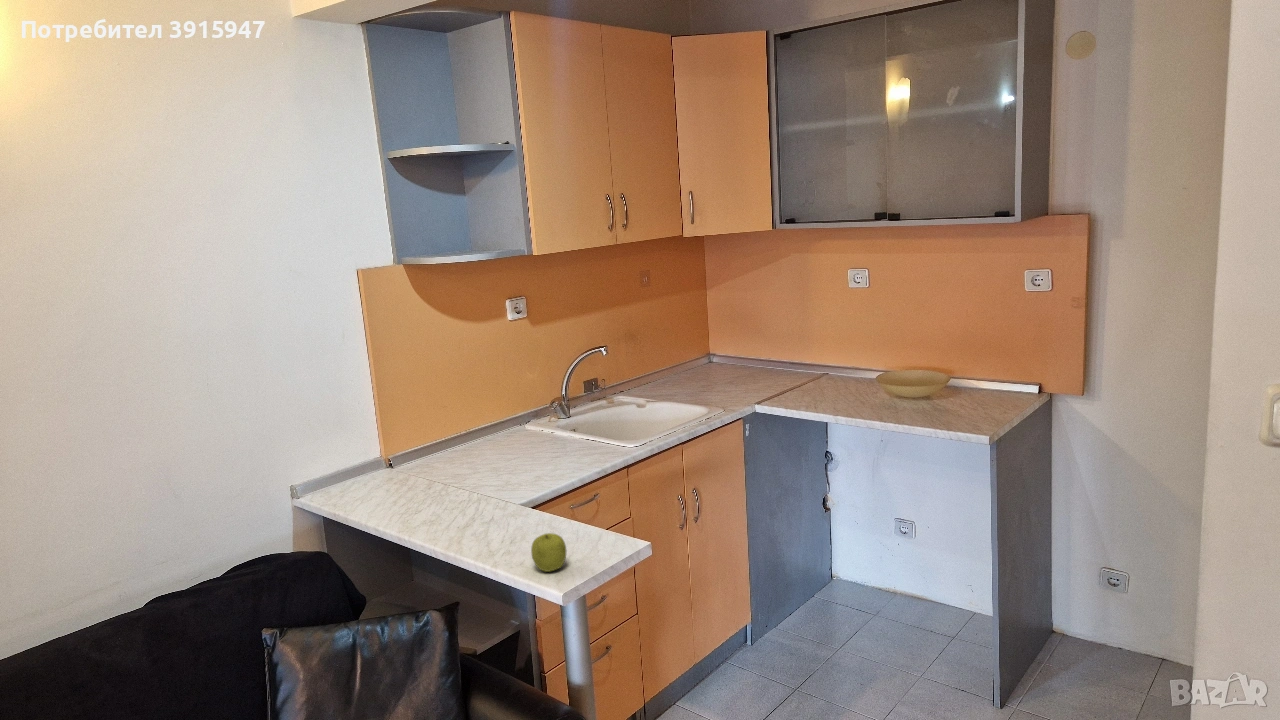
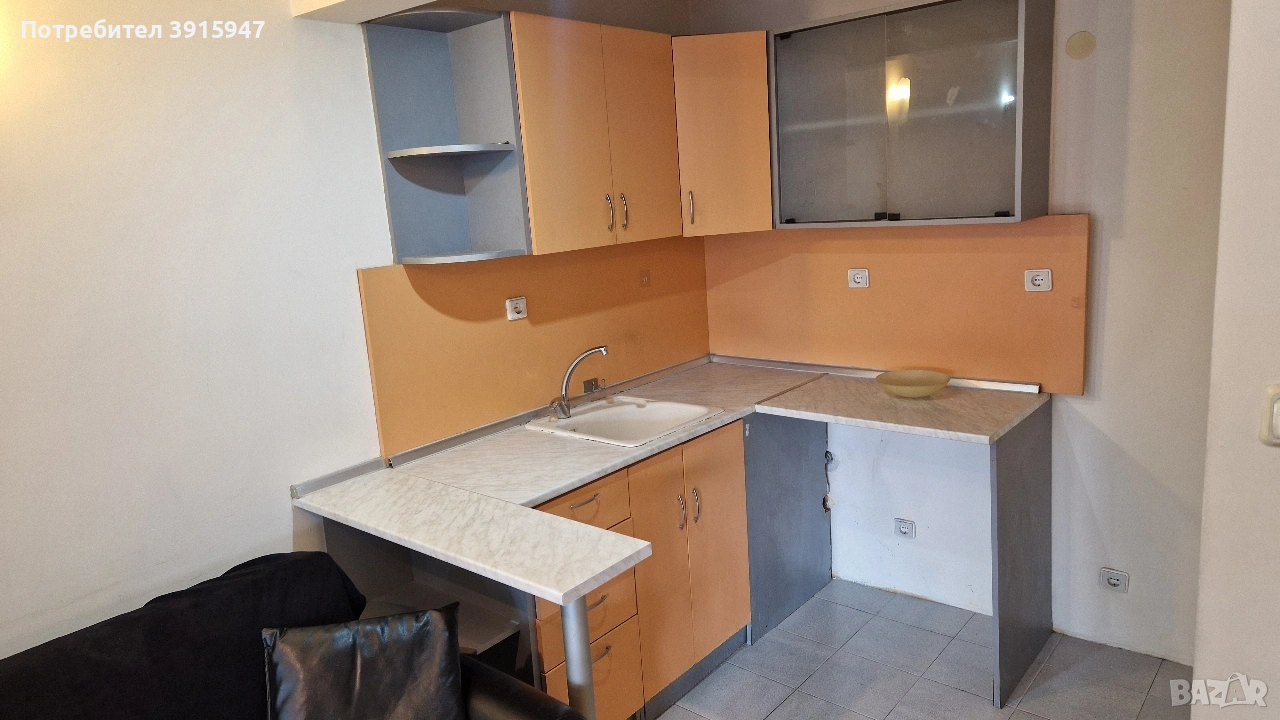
- fruit [530,532,567,573]
